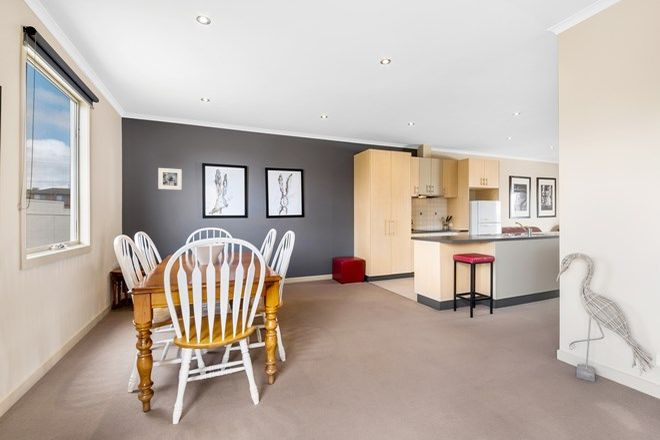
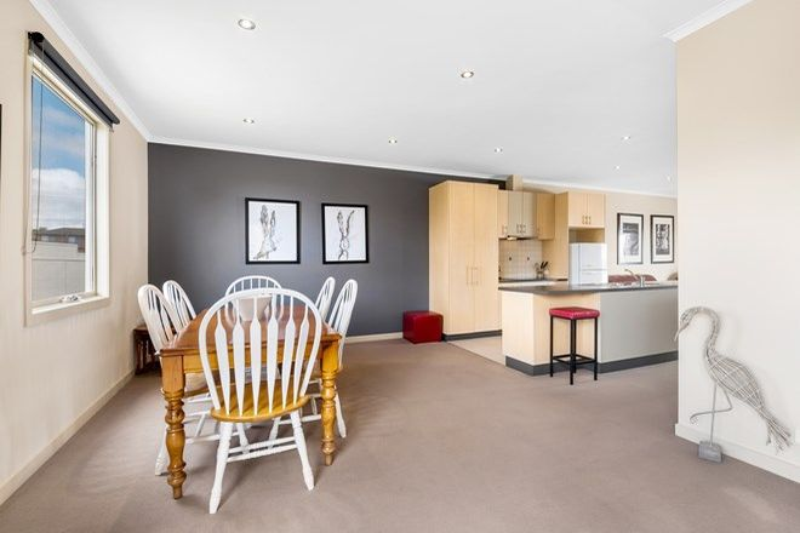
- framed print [157,167,183,191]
